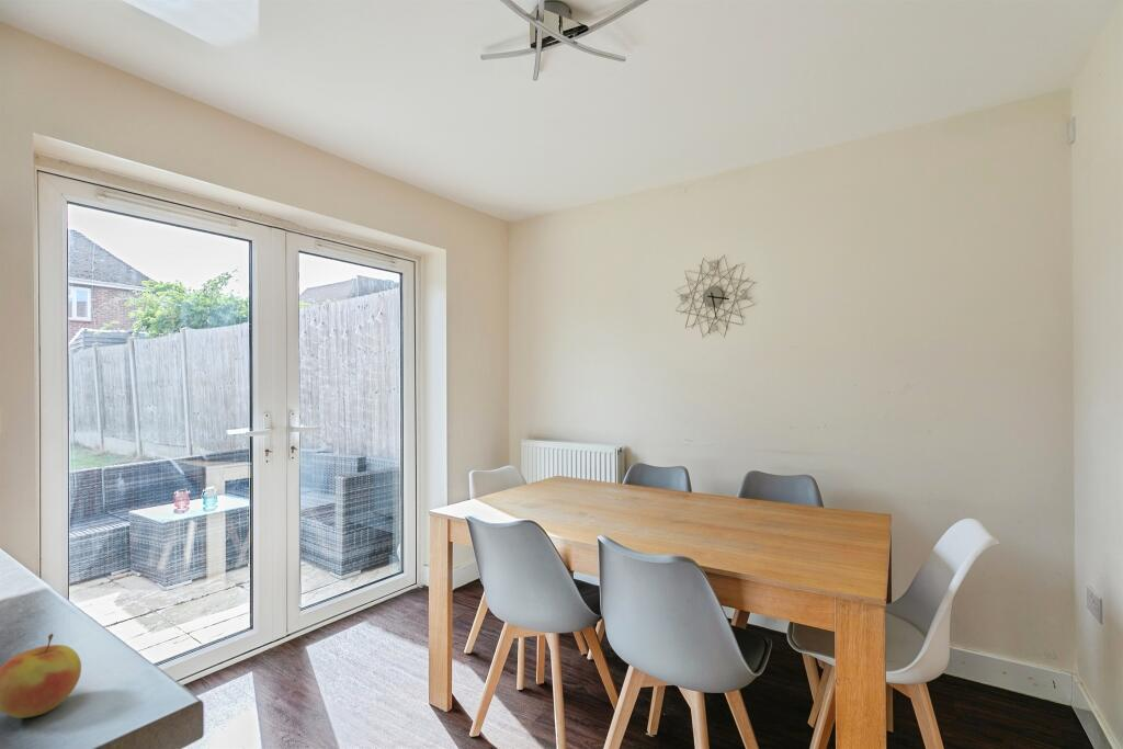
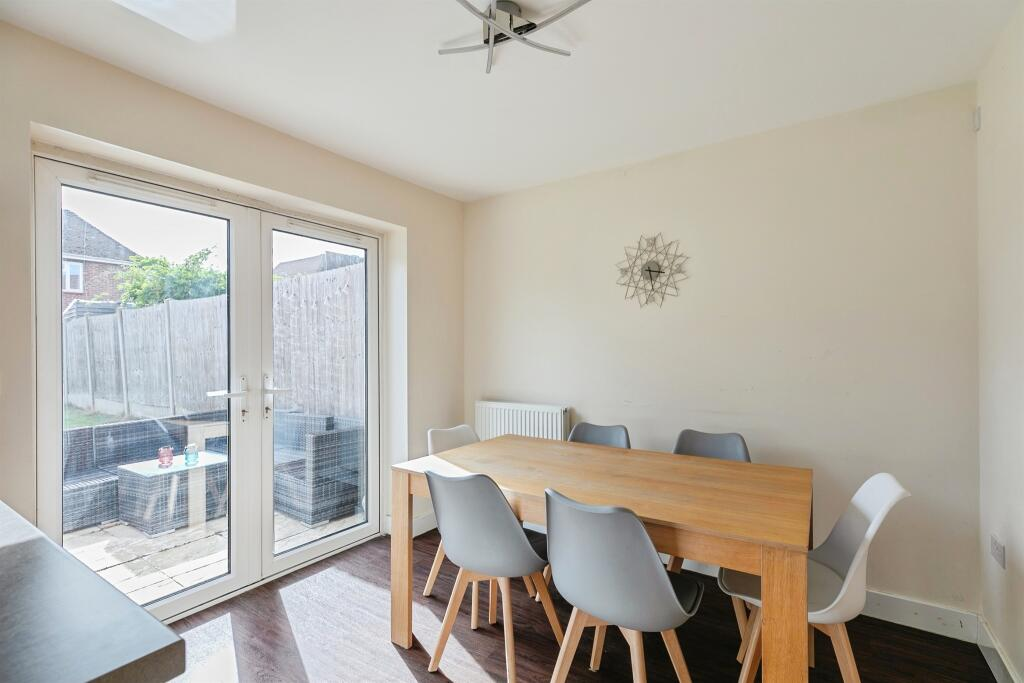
- apple [0,633,82,719]
